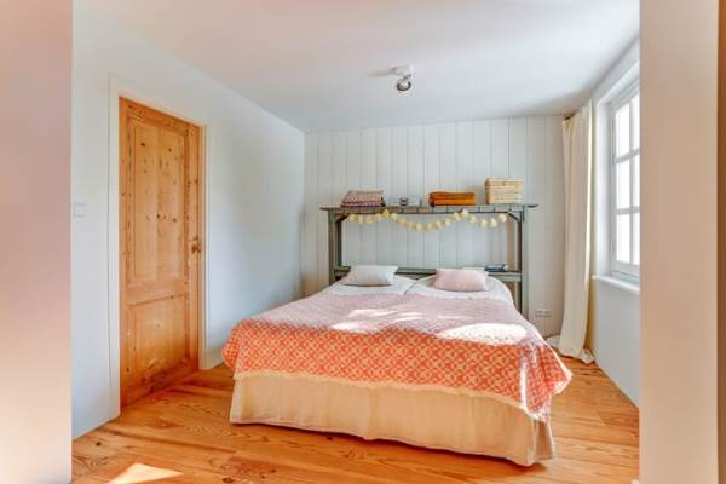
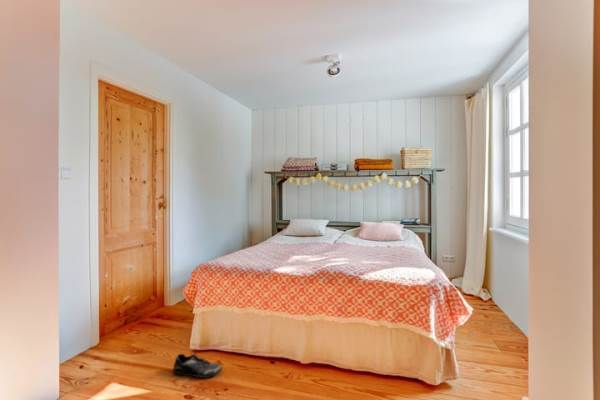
+ shoe [172,349,223,379]
